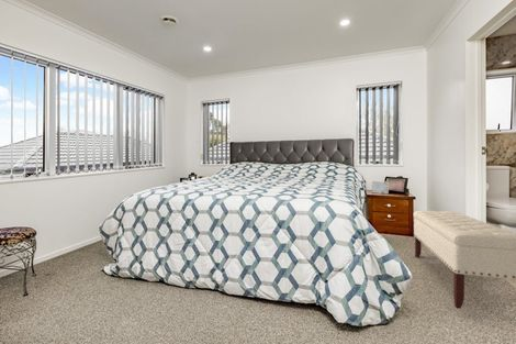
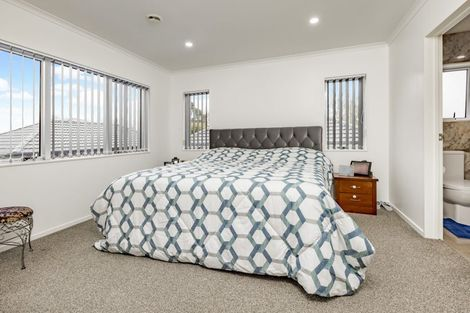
- bench [413,210,516,310]
